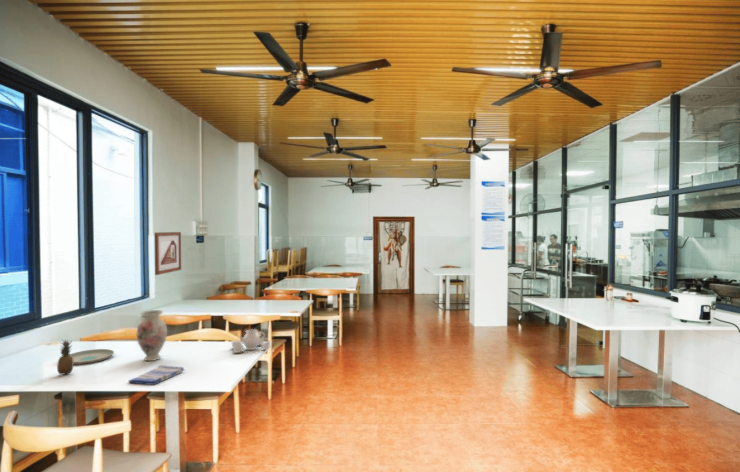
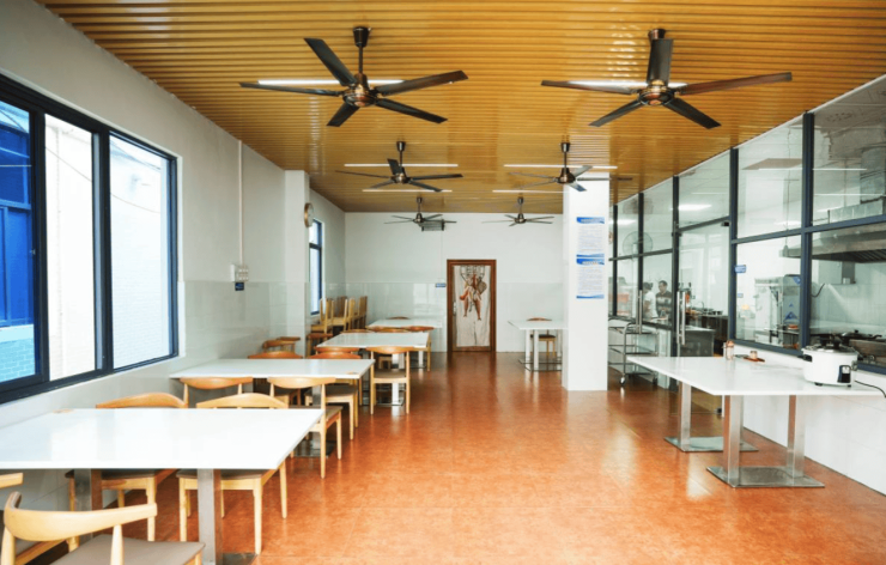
- plate [69,348,115,366]
- fruit [56,338,74,375]
- vase [136,309,168,362]
- teapot [229,328,271,354]
- picture frame [154,231,182,276]
- dish towel [127,365,185,386]
